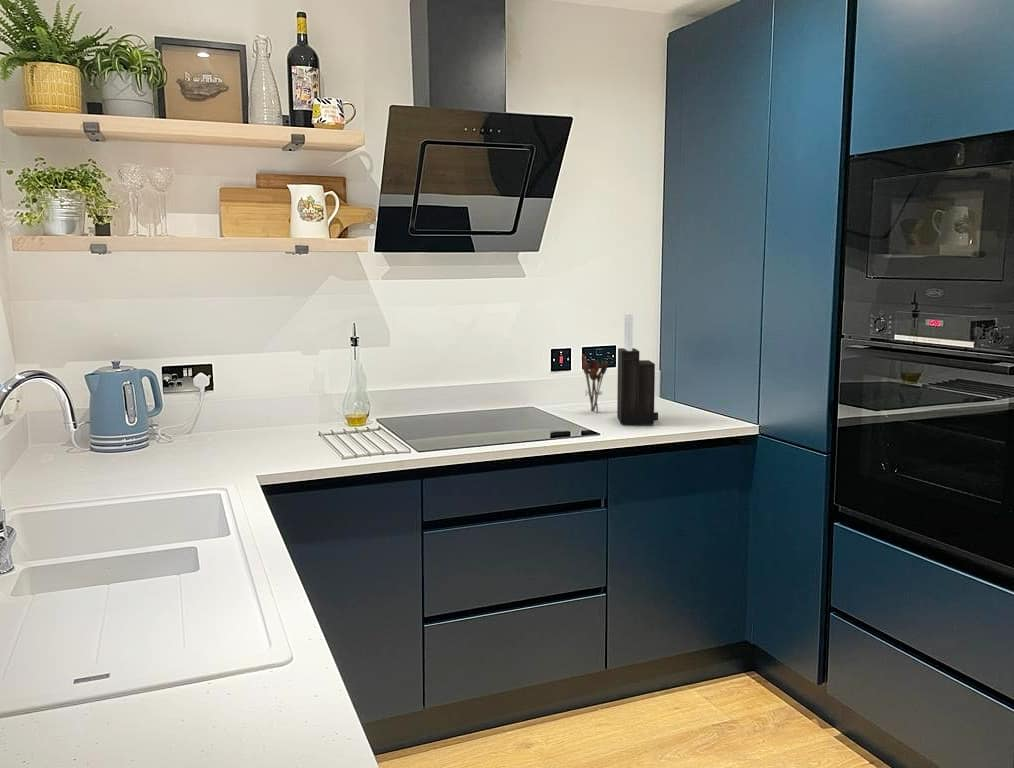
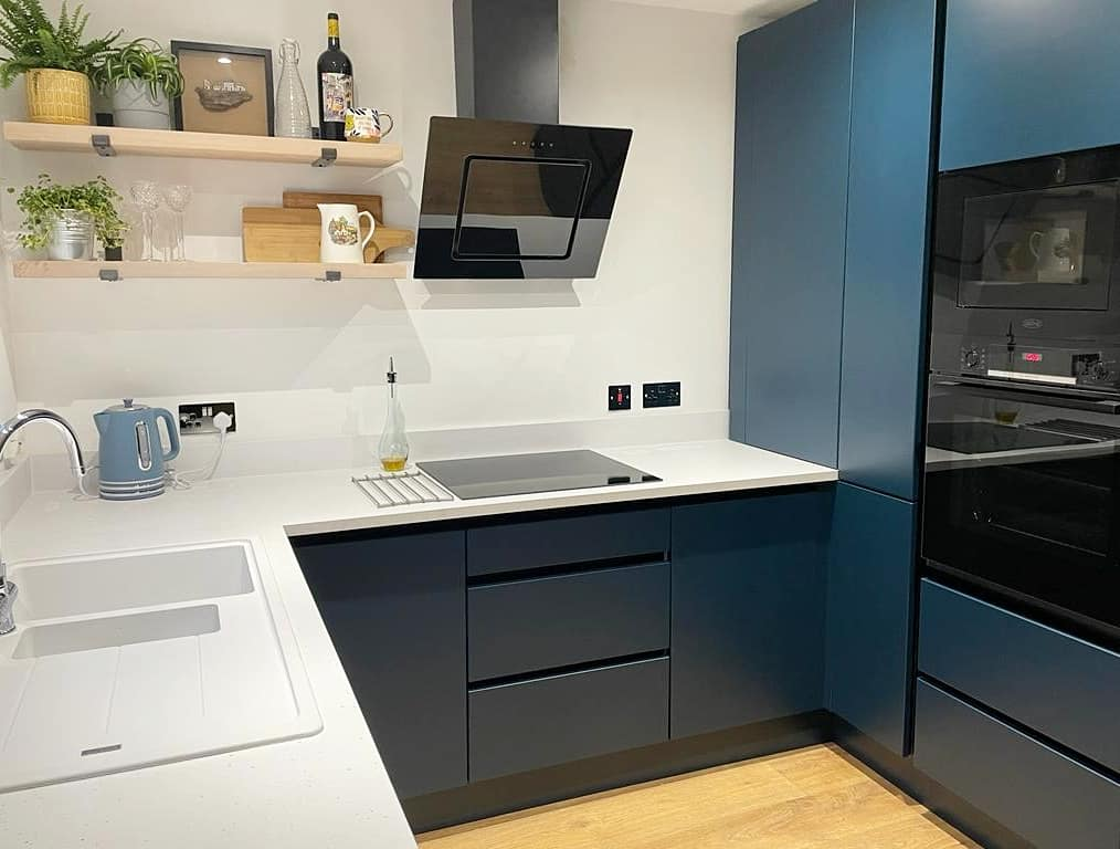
- knife block [616,313,659,425]
- utensil holder [581,353,608,413]
